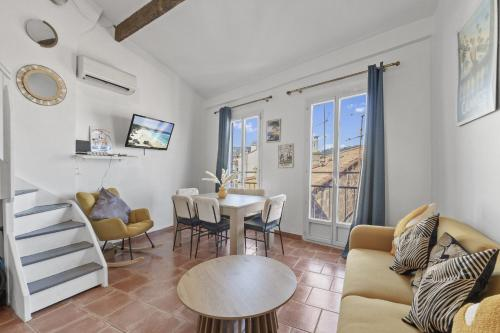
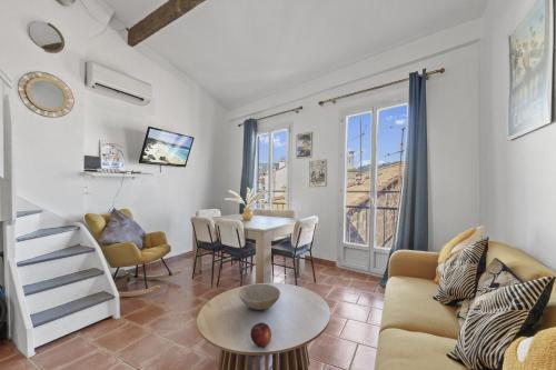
+ fruit [249,321,272,349]
+ bowl [238,283,281,311]
